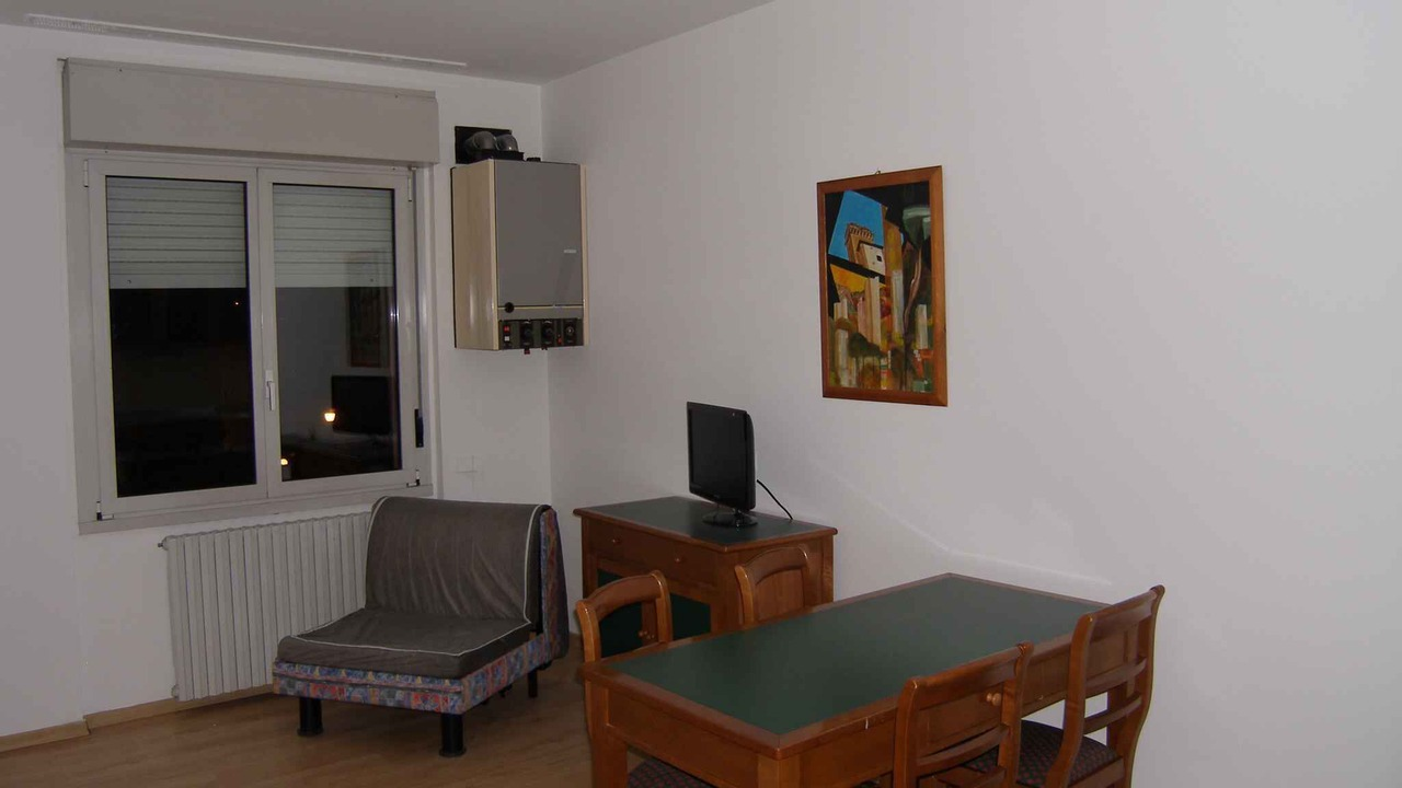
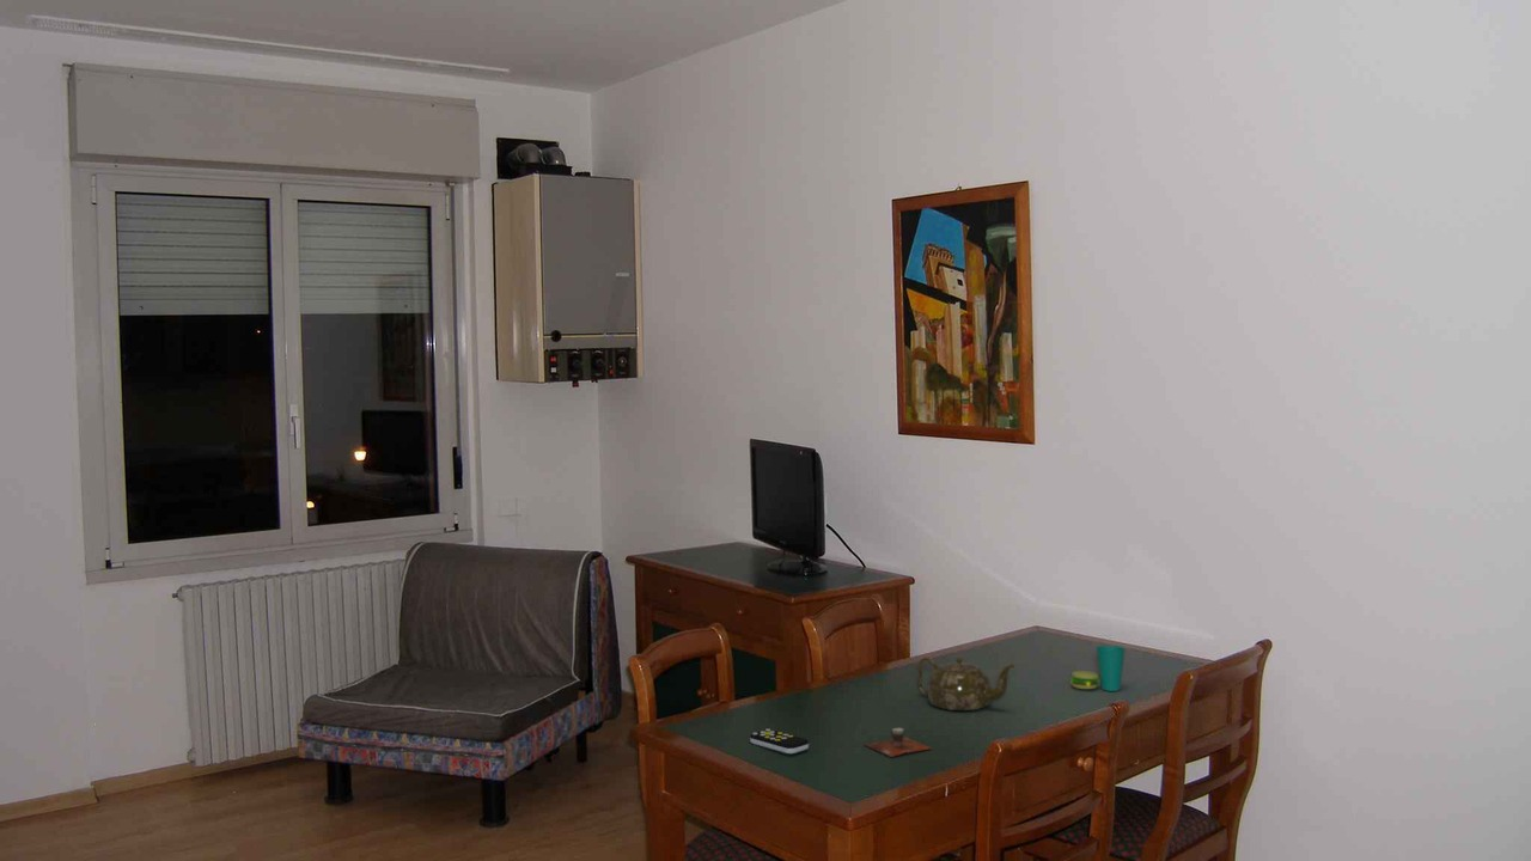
+ cup [1069,645,1126,692]
+ teapot [916,657,1015,712]
+ remote control [749,728,810,755]
+ cup [864,727,933,758]
